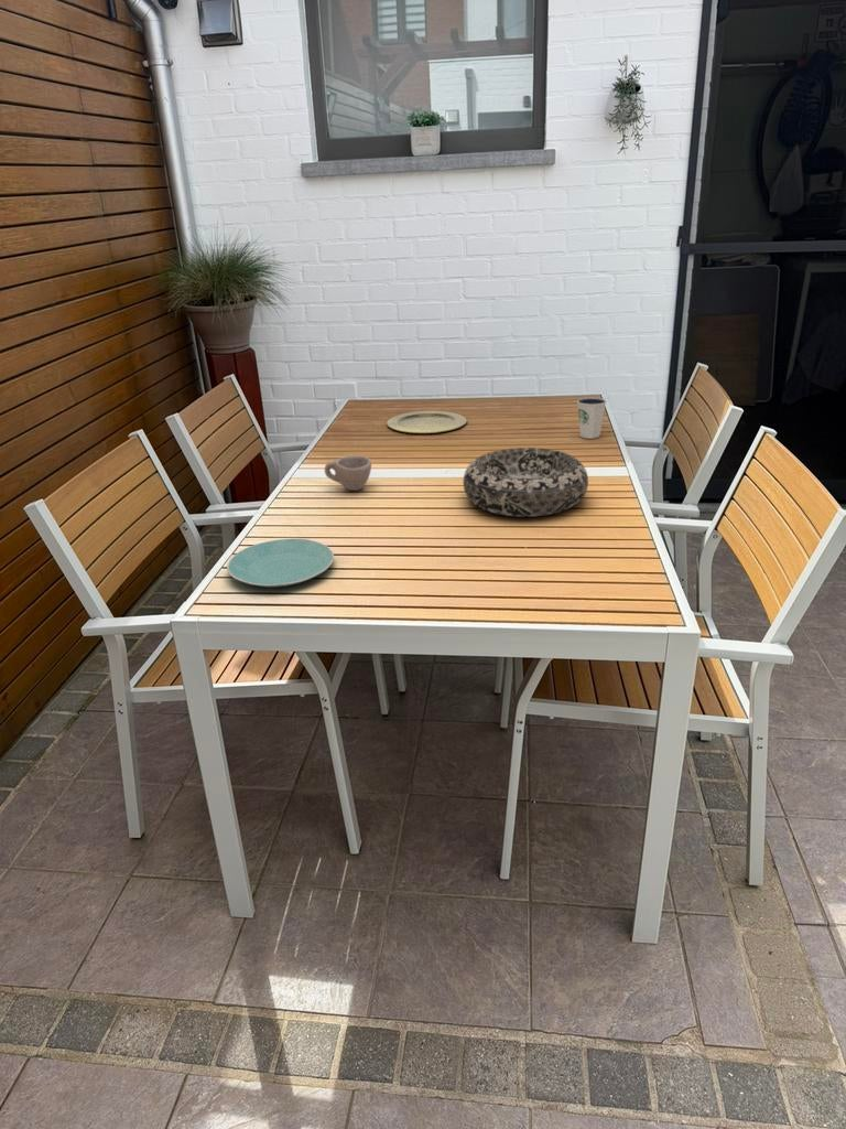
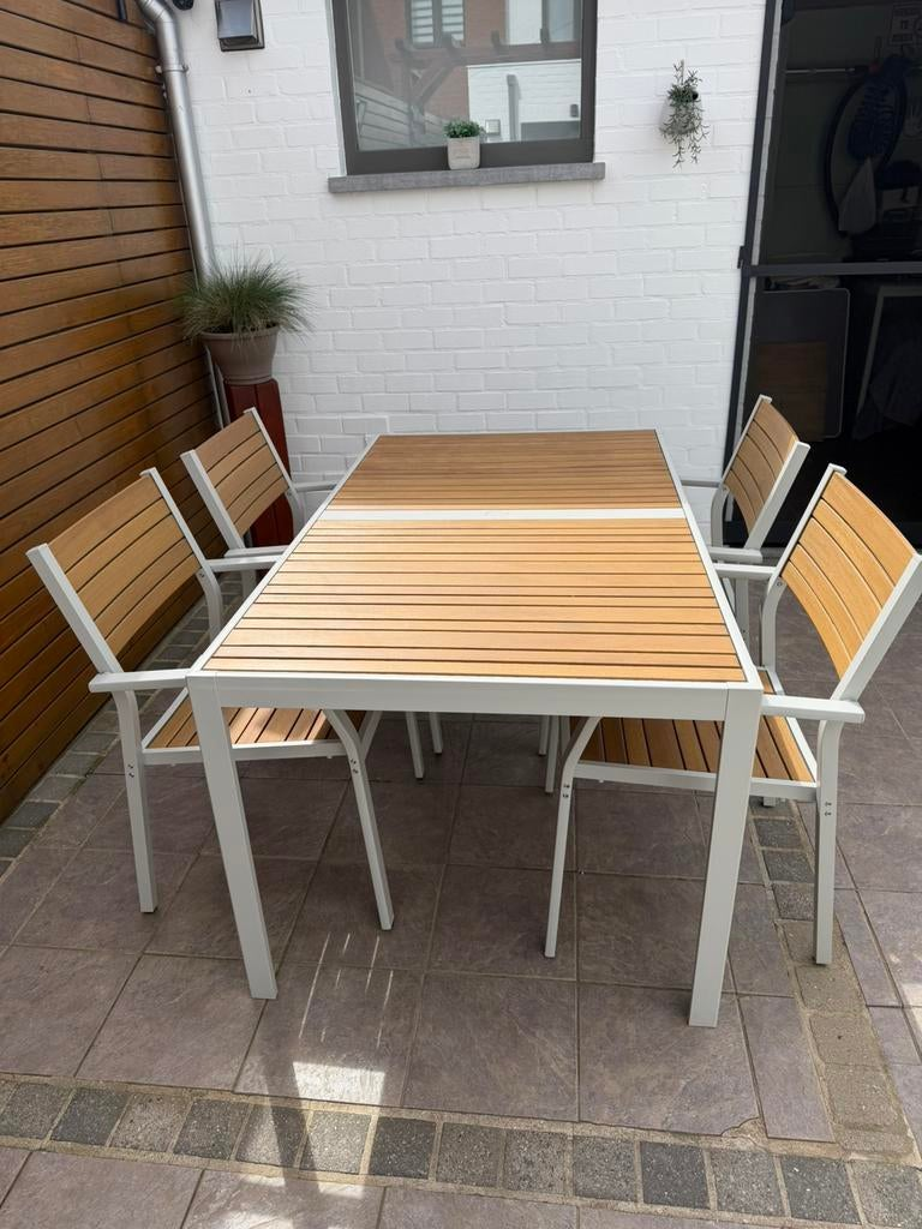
- cup [324,455,372,492]
- decorative bowl [462,447,589,518]
- plate [386,410,468,434]
- dixie cup [576,396,607,440]
- plate [226,538,335,589]
